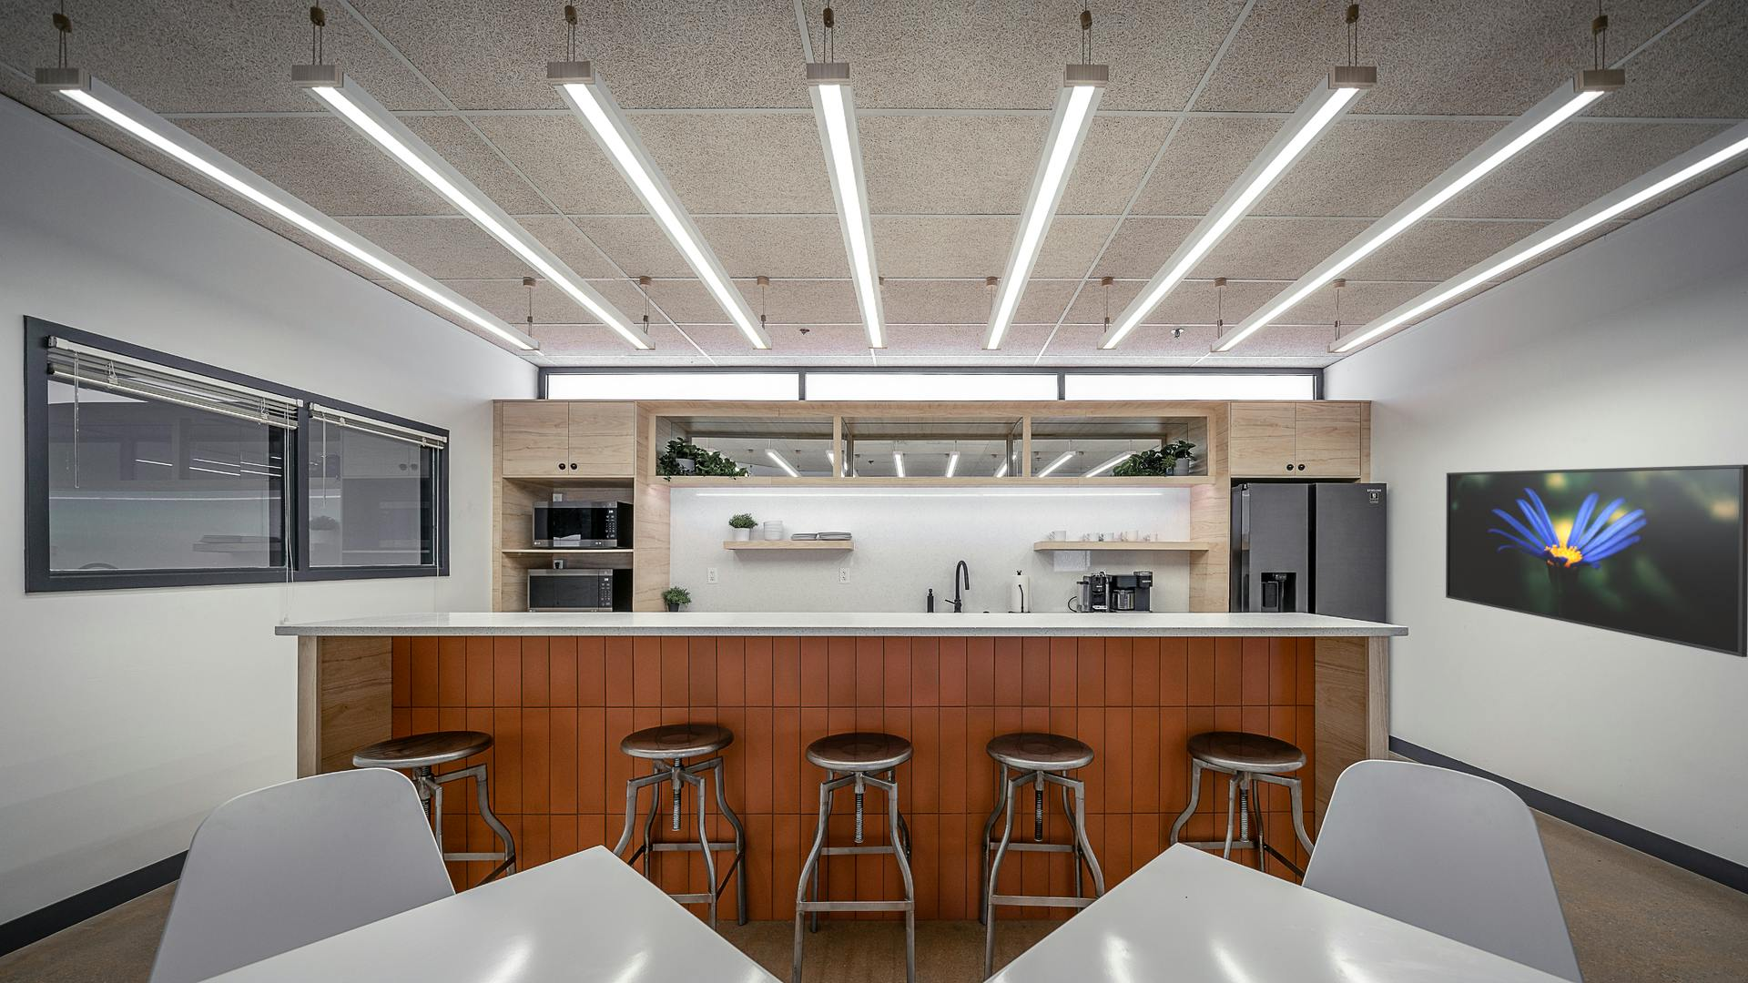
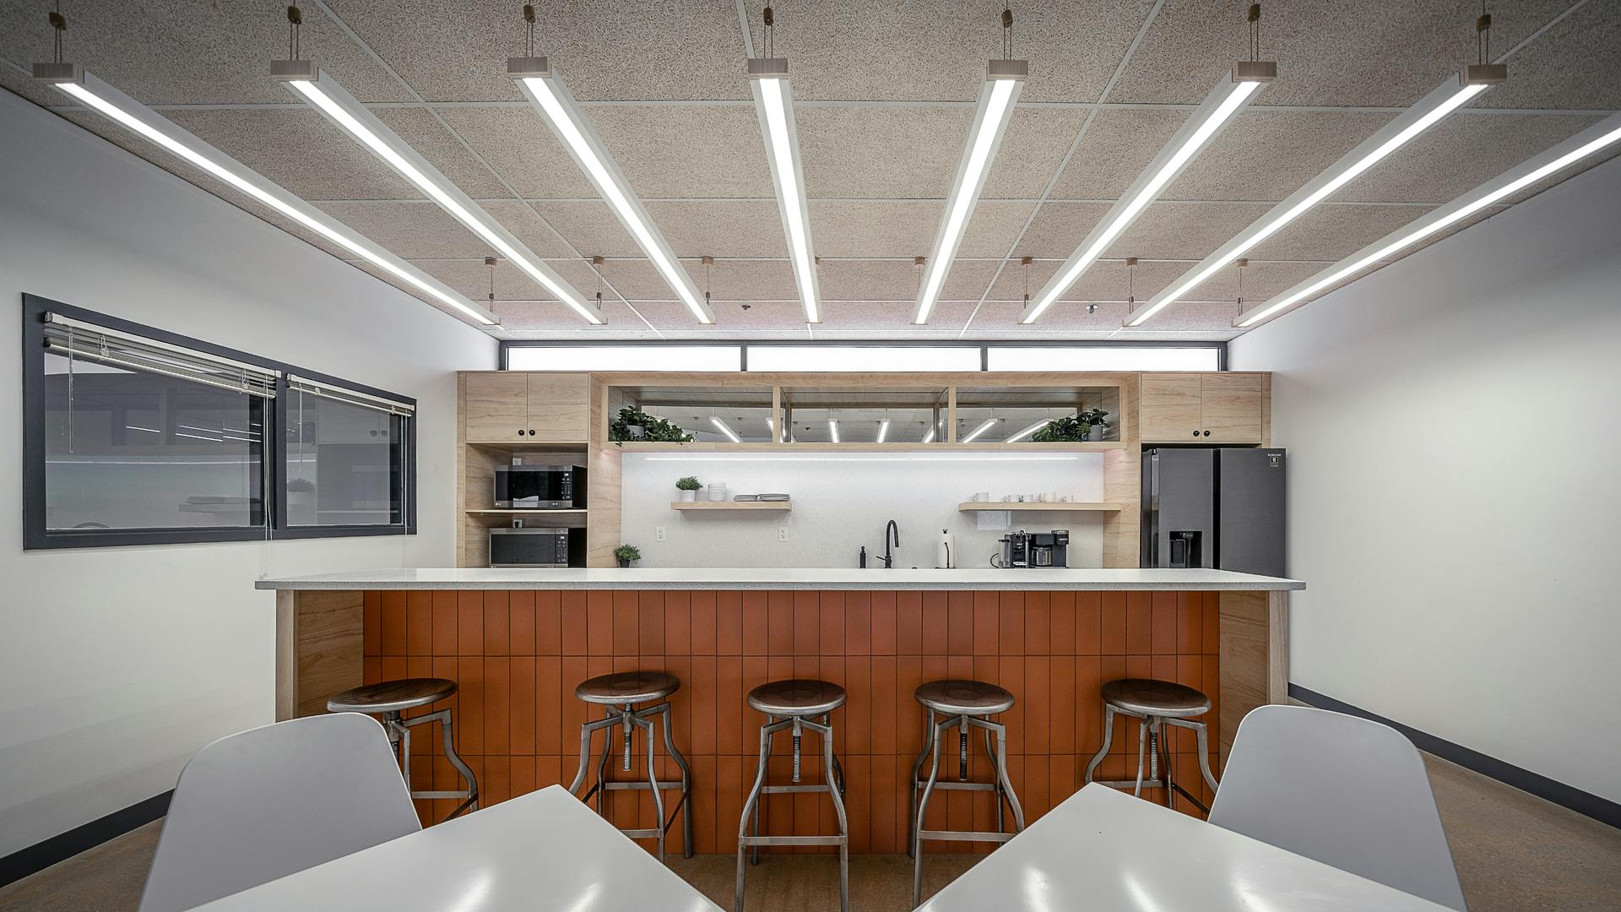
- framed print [1444,463,1748,658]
